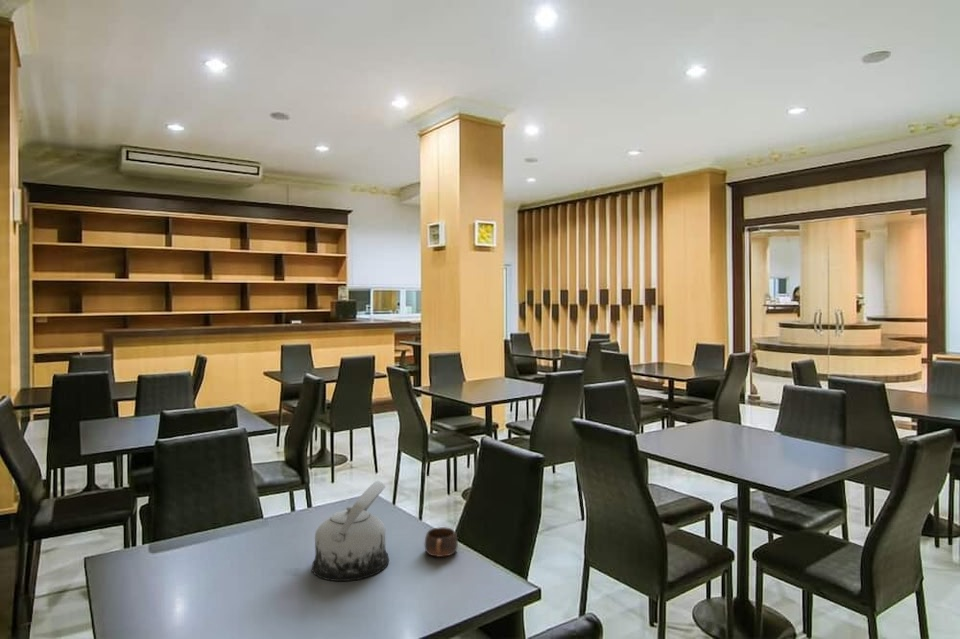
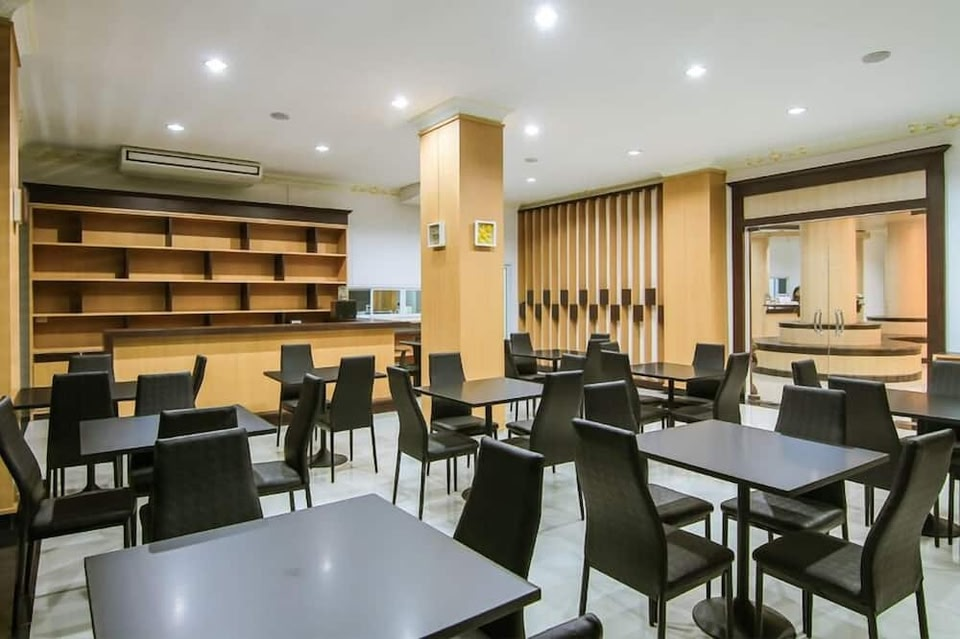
- teapot [311,480,390,582]
- cup [424,526,459,558]
